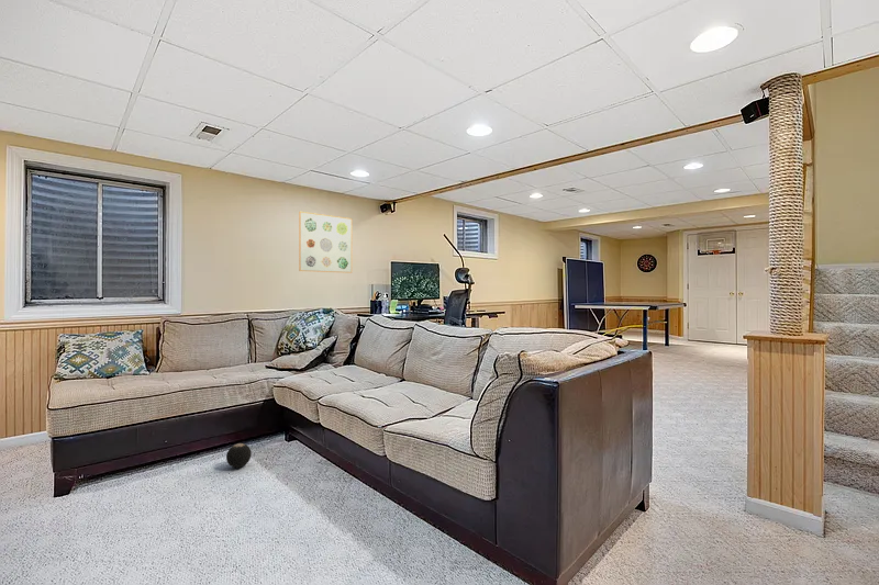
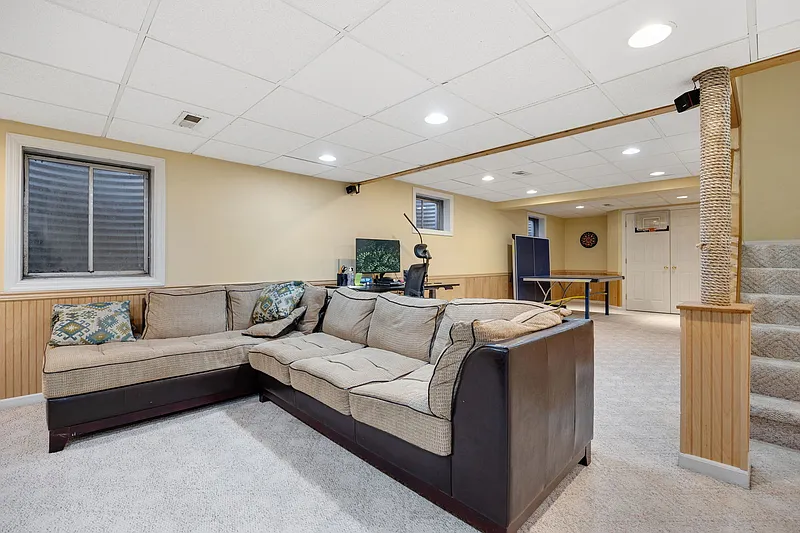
- wall art [298,211,353,274]
- ball [225,442,253,469]
